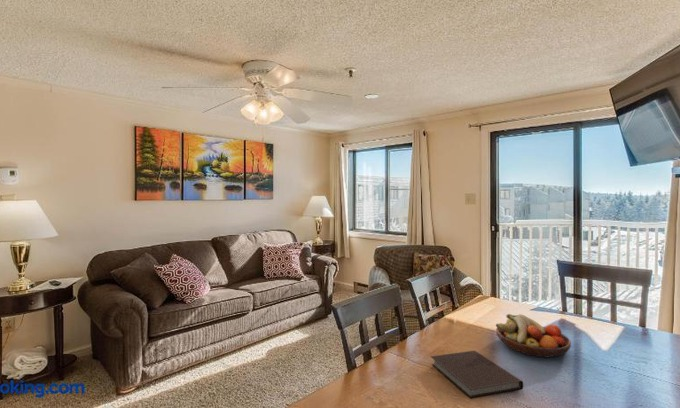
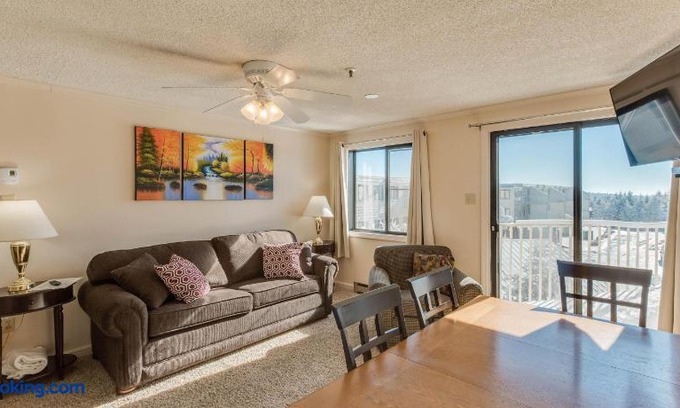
- fruit bowl [495,313,572,359]
- notebook [430,350,524,400]
